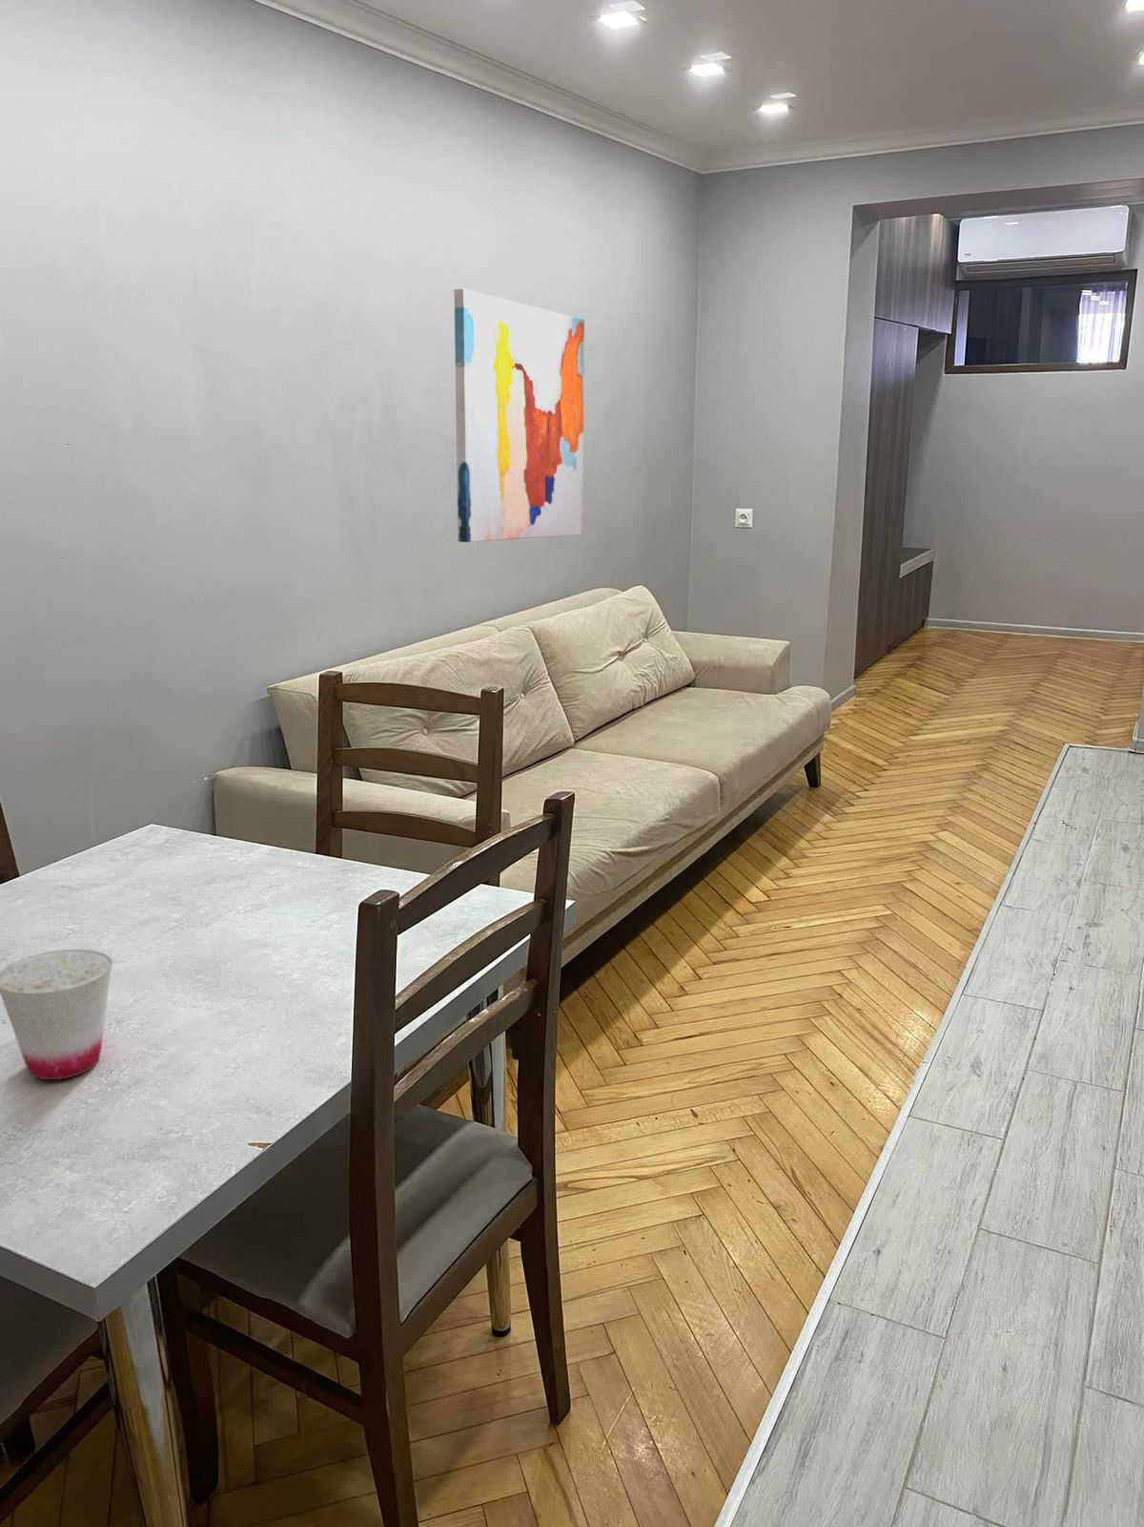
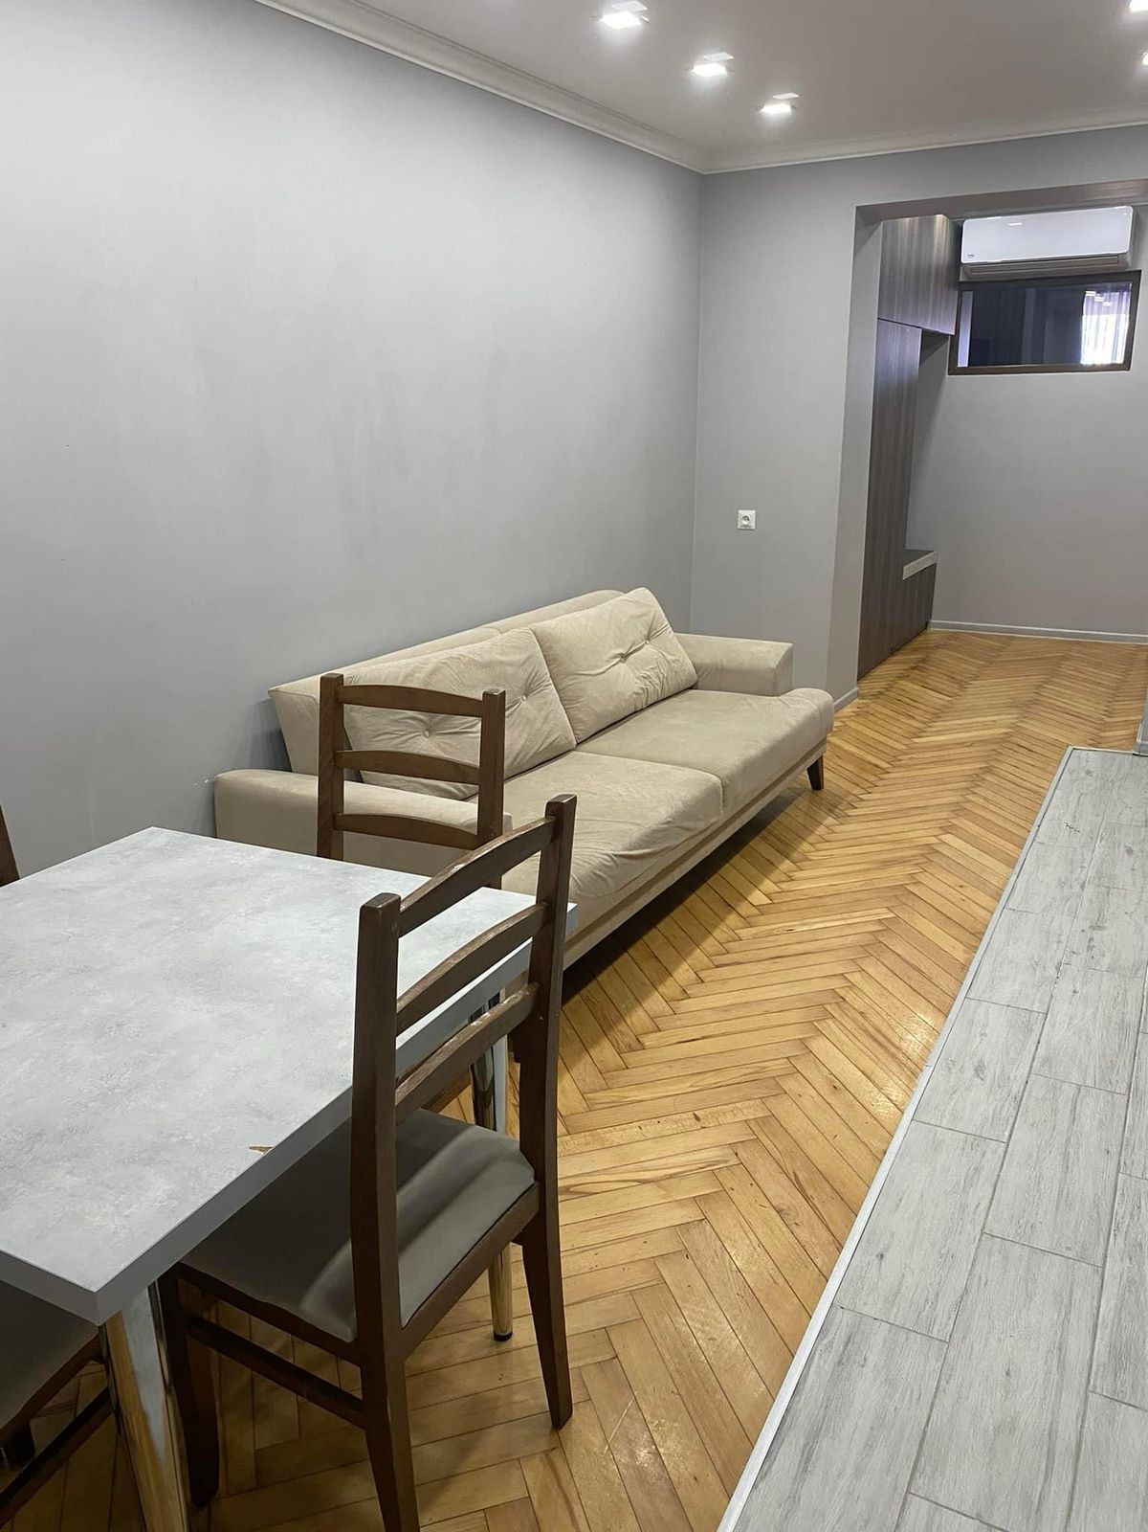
- wall art [454,287,585,543]
- cup [0,949,113,1081]
